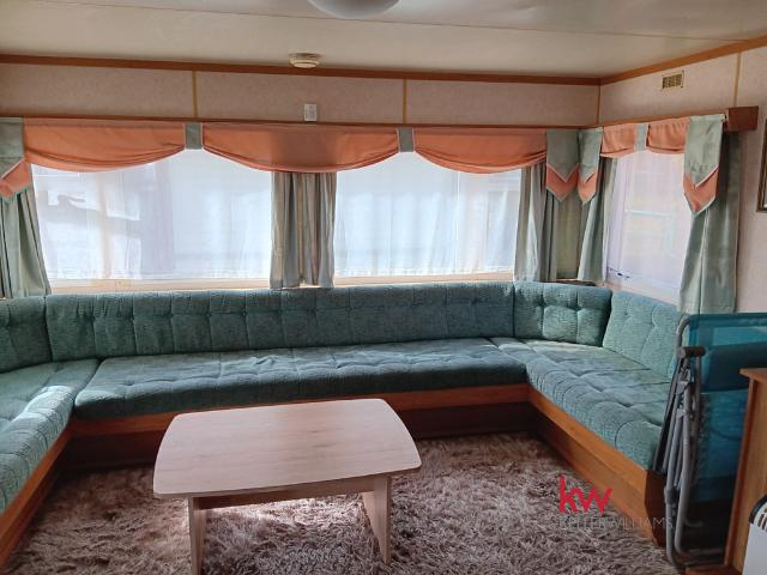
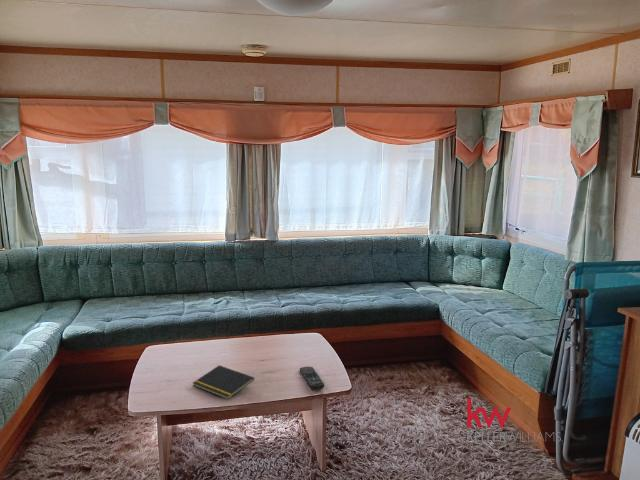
+ remote control [299,366,325,390]
+ notepad [192,364,255,400]
